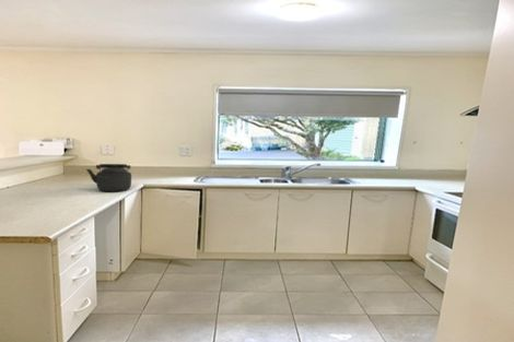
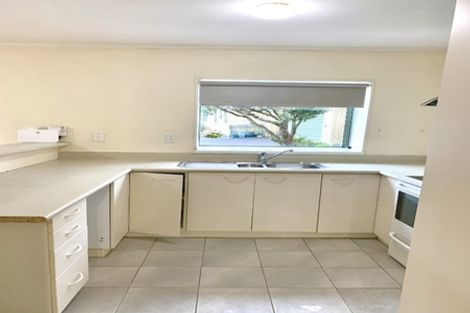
- kettle [85,163,132,193]
